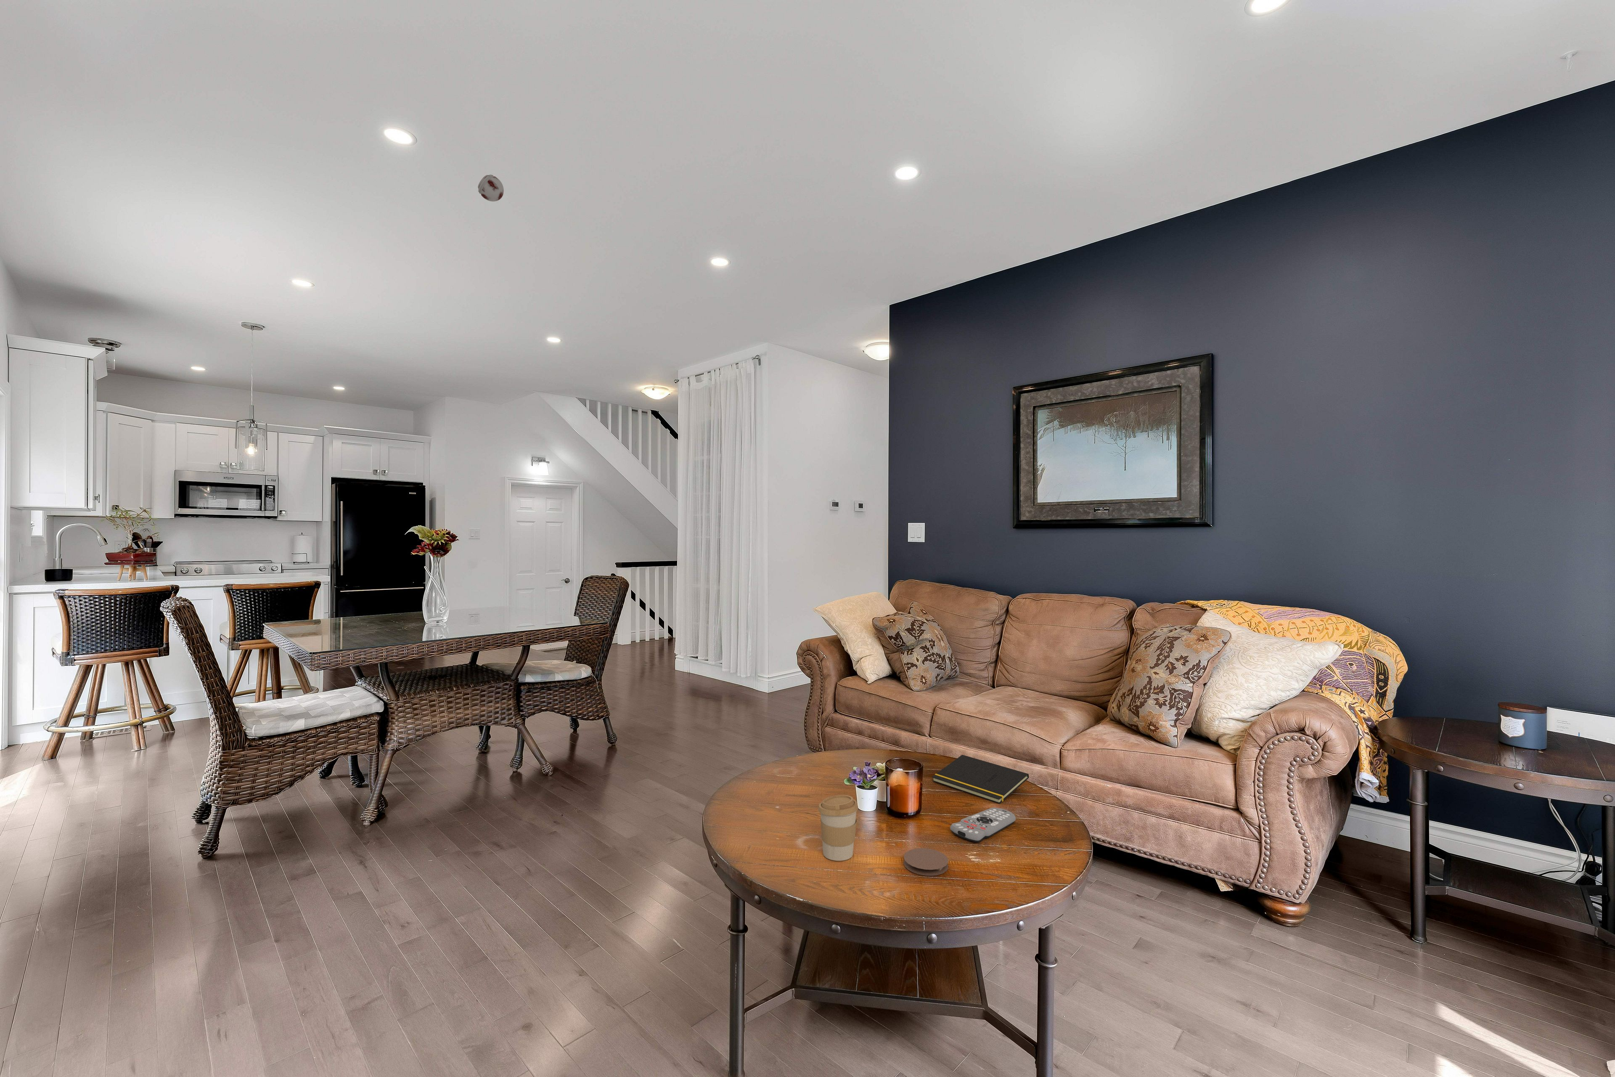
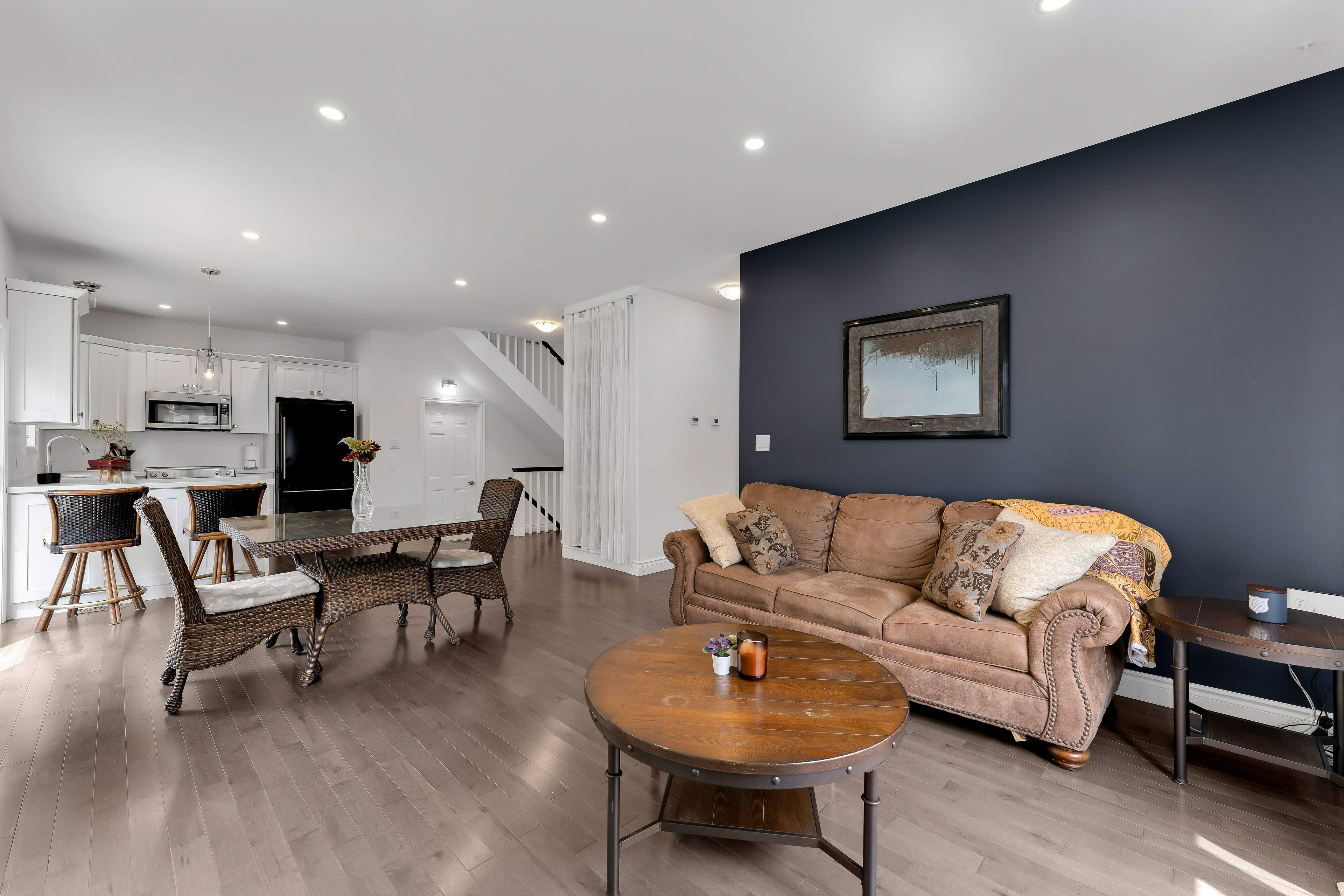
- smoke detector [477,174,505,202]
- notepad [931,755,1029,804]
- coffee cup [818,795,858,861]
- coaster [904,847,949,876]
- remote control [949,808,1017,843]
